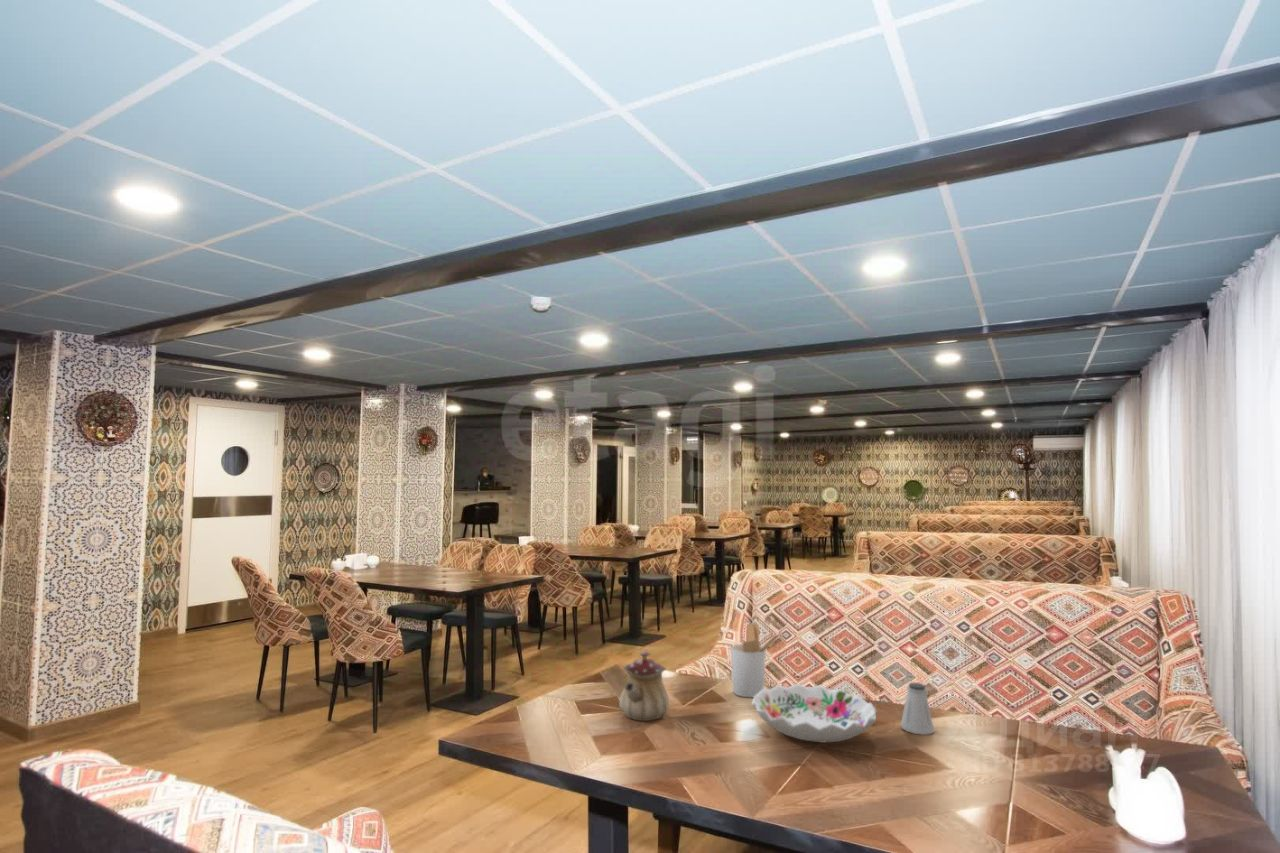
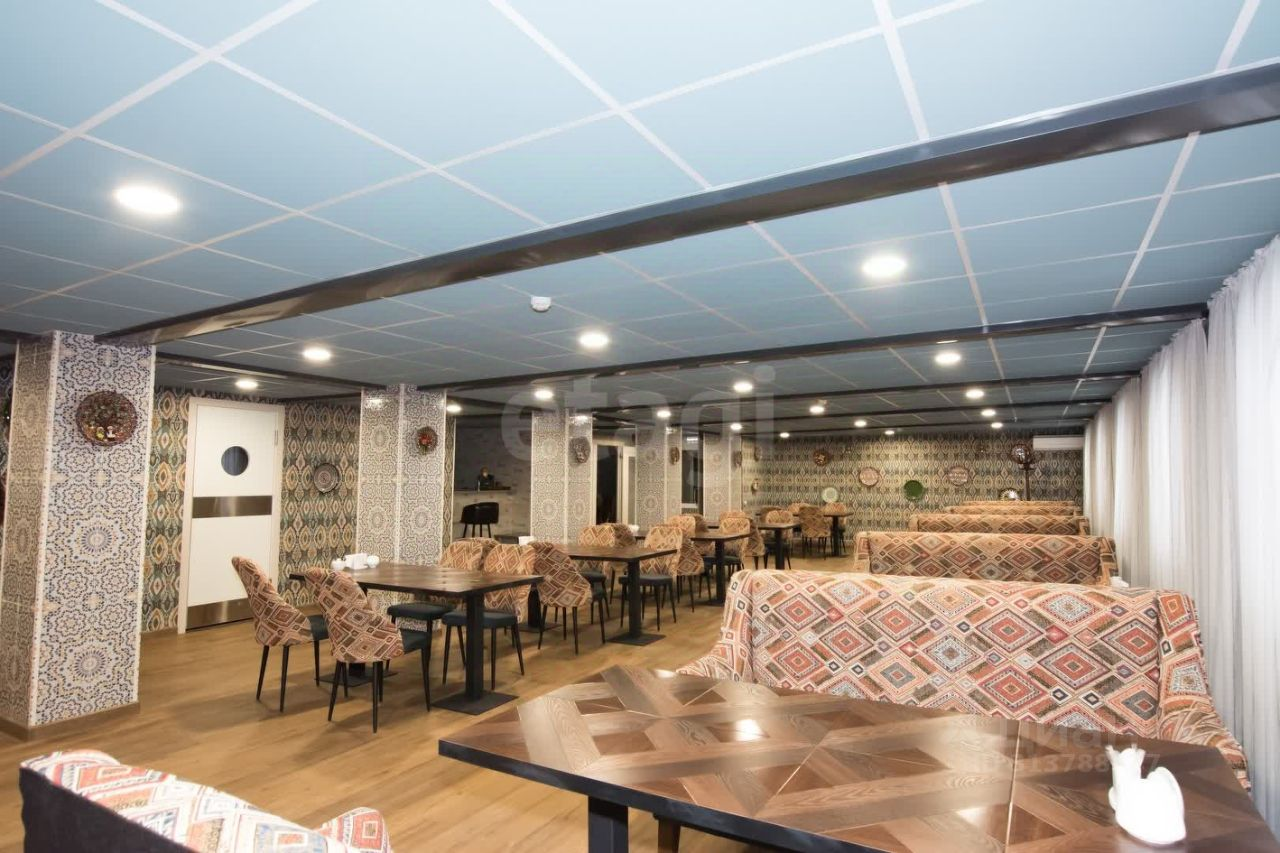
- utensil holder [730,621,786,698]
- decorative bowl [751,683,878,744]
- saltshaker [900,682,935,736]
- teapot [618,650,670,722]
